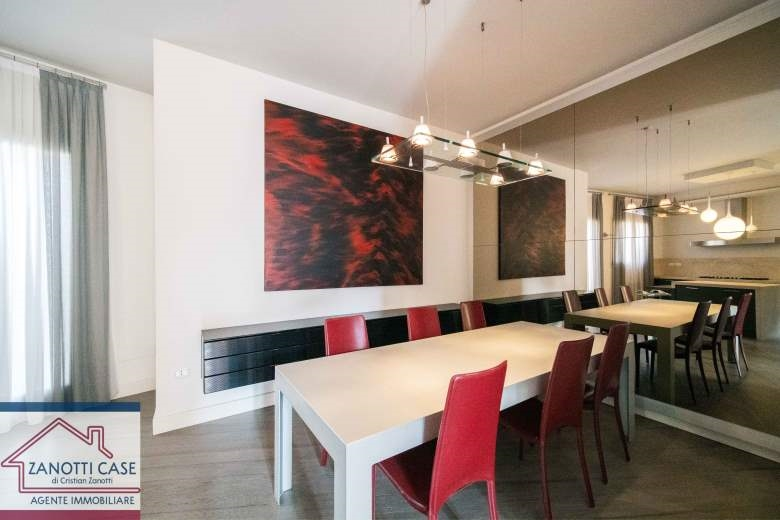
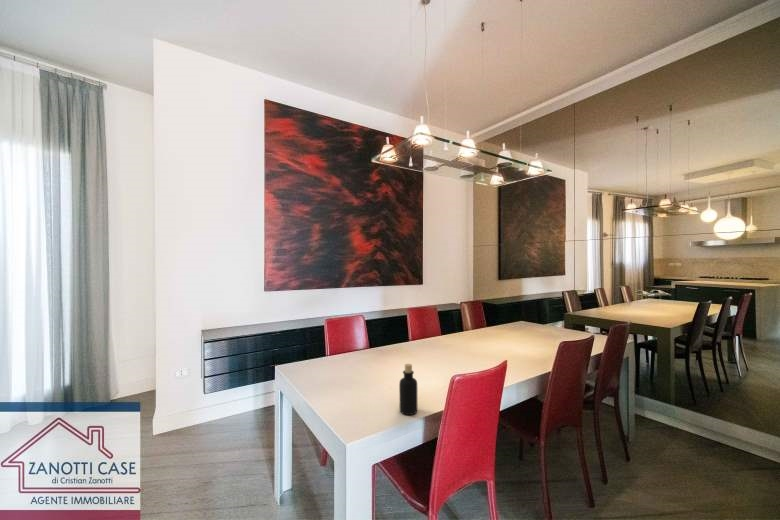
+ bottle [398,363,418,416]
